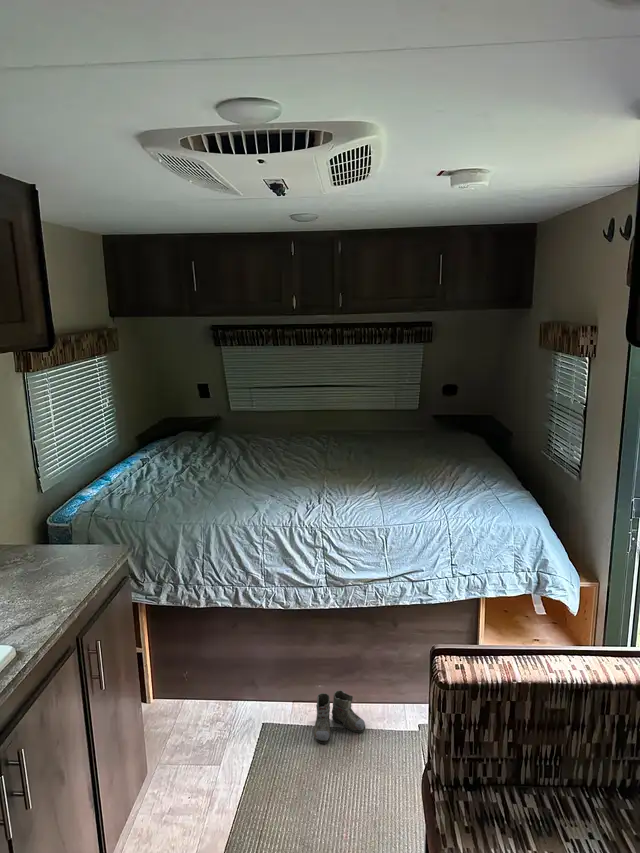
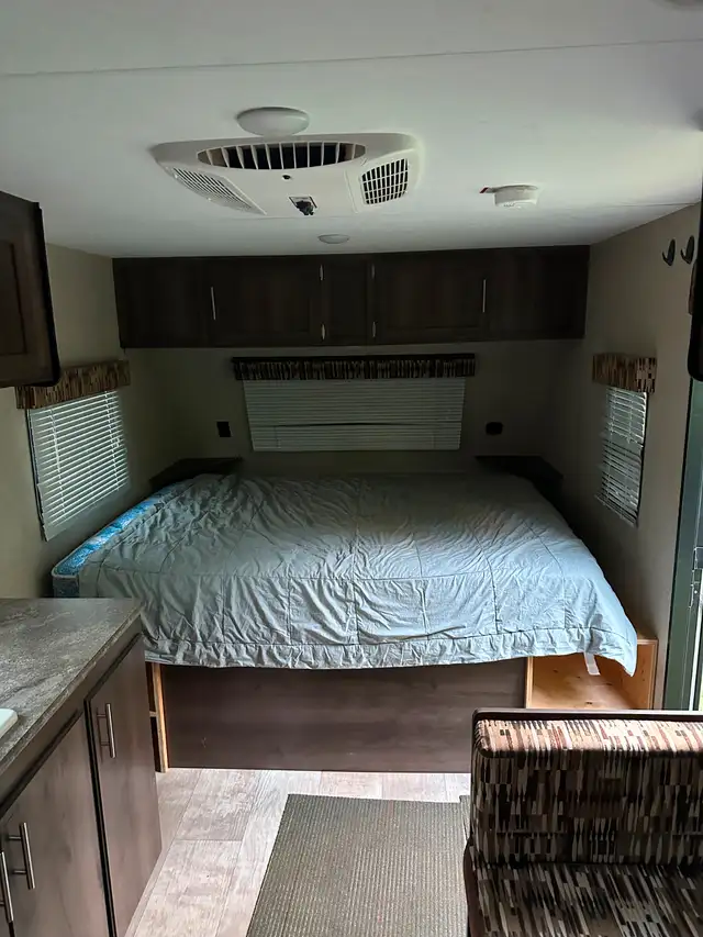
- boots [305,689,366,745]
